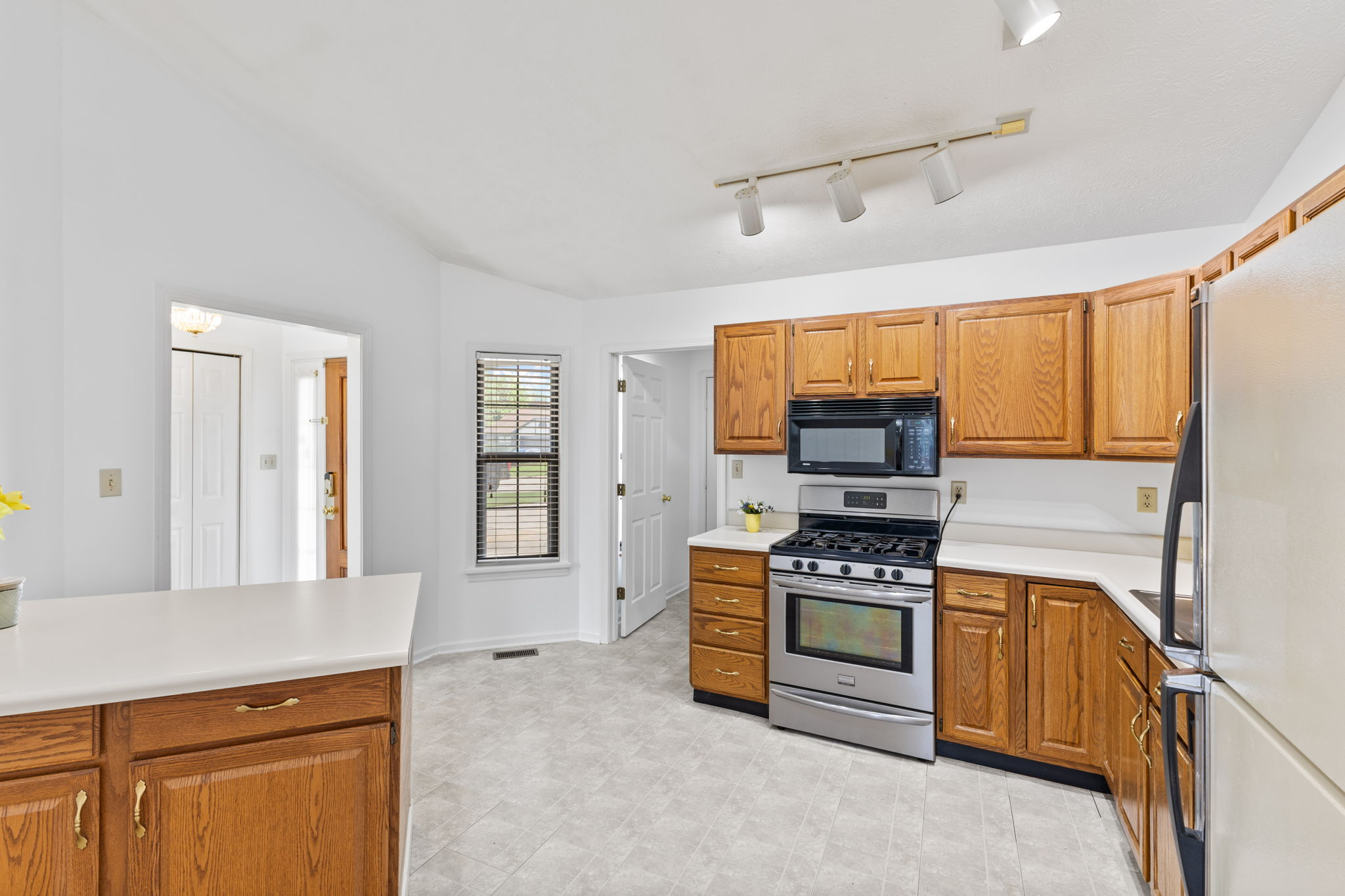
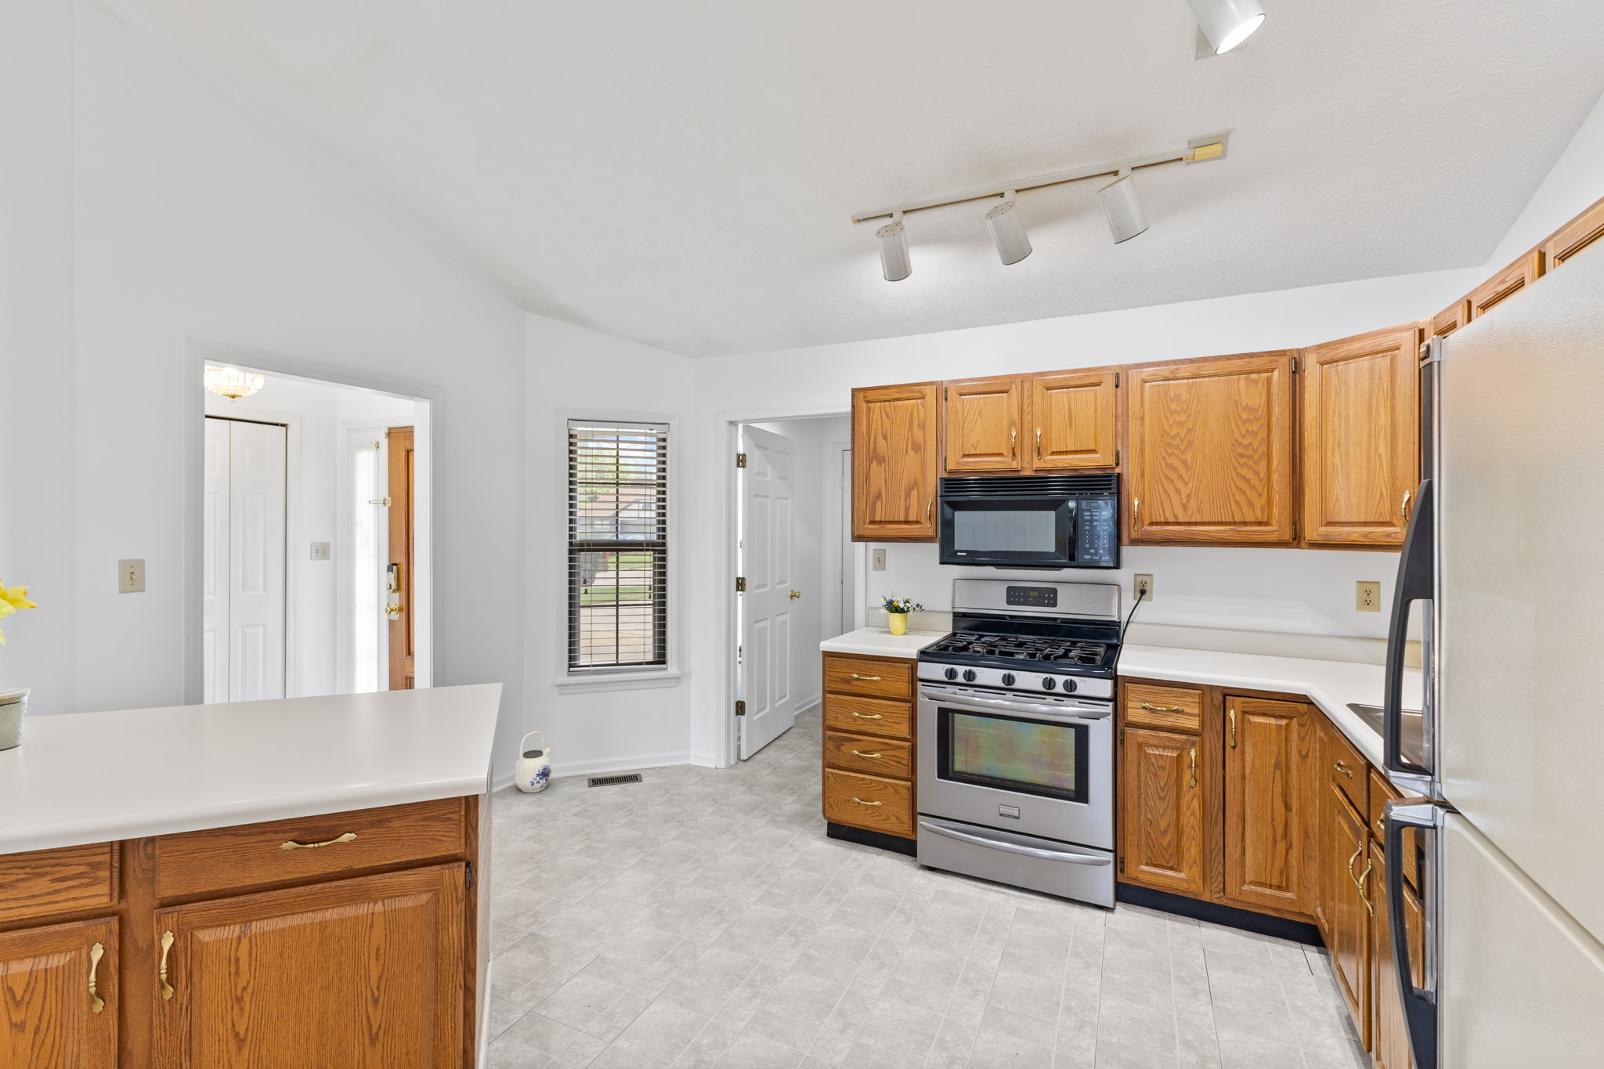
+ teapot [514,730,552,793]
